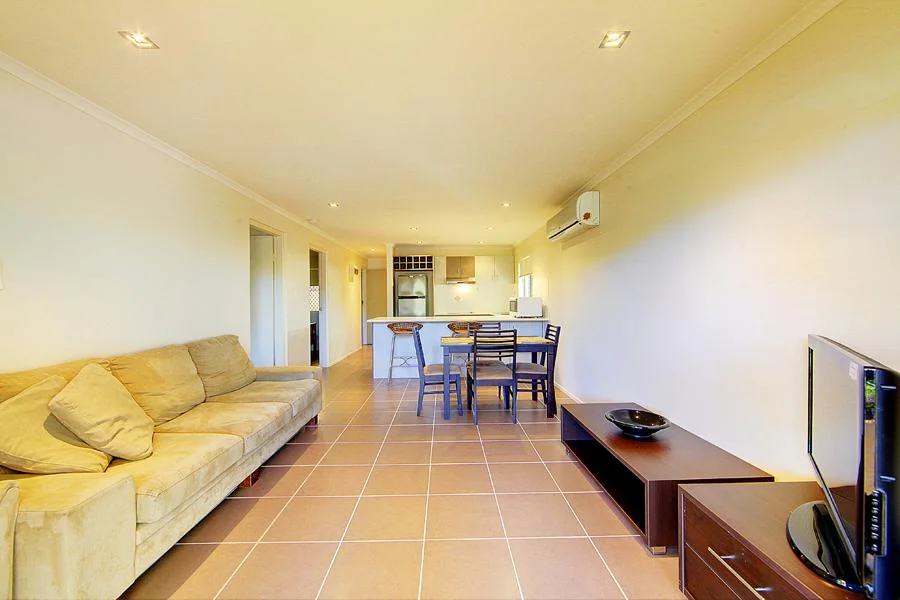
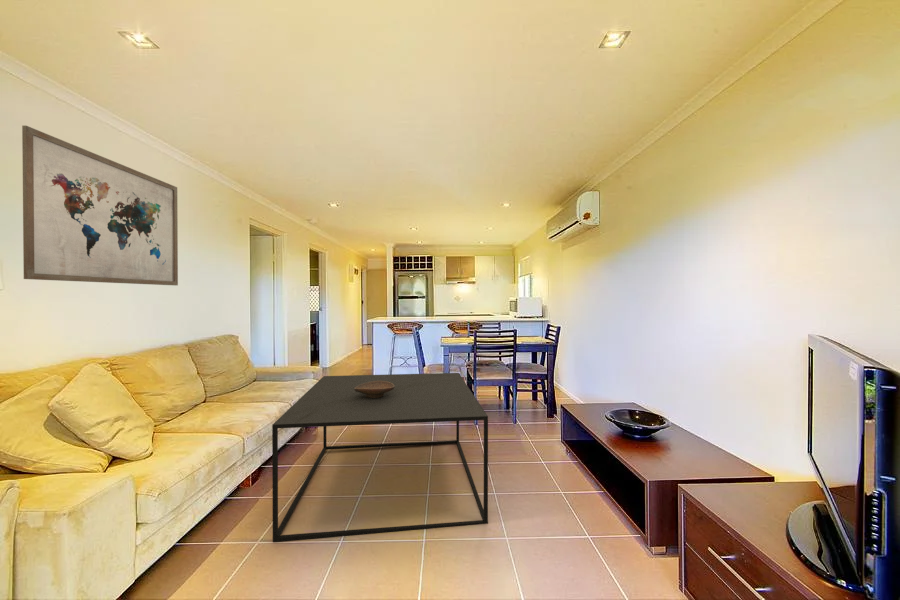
+ decorative bowl [354,381,395,398]
+ coffee table [271,372,489,543]
+ wall art [21,125,179,286]
